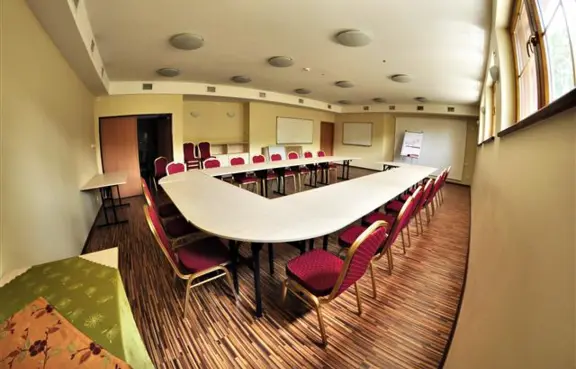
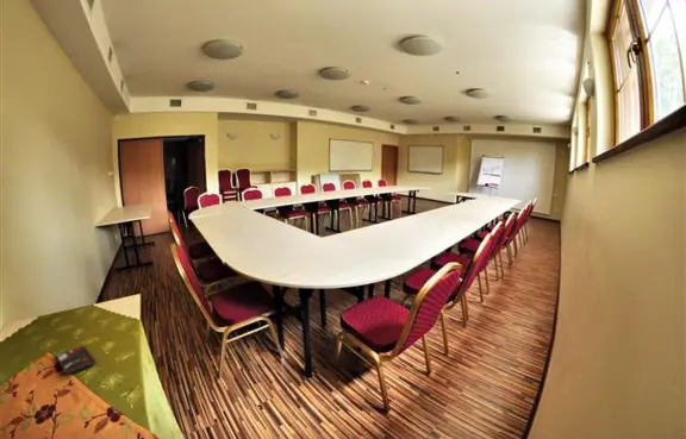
+ smartphone [55,345,96,375]
